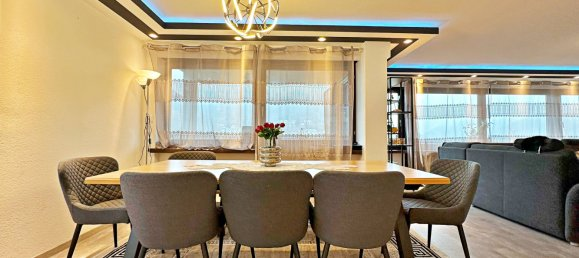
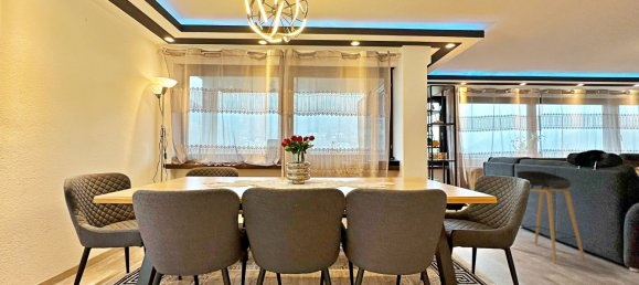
+ stool [515,170,586,265]
